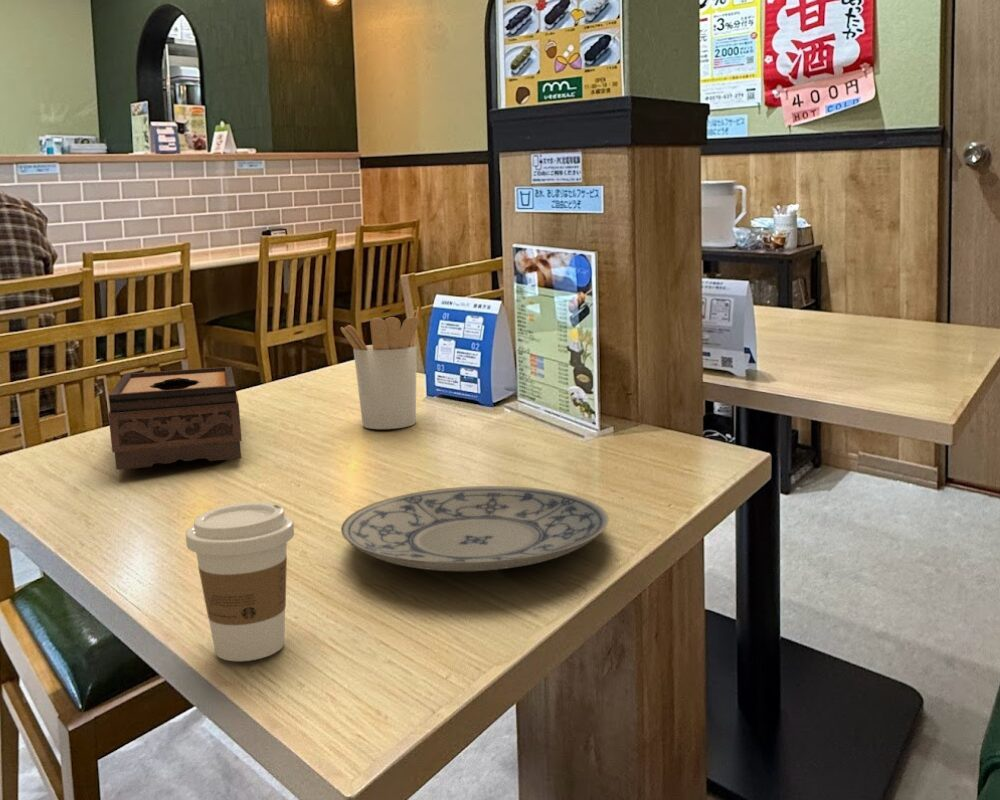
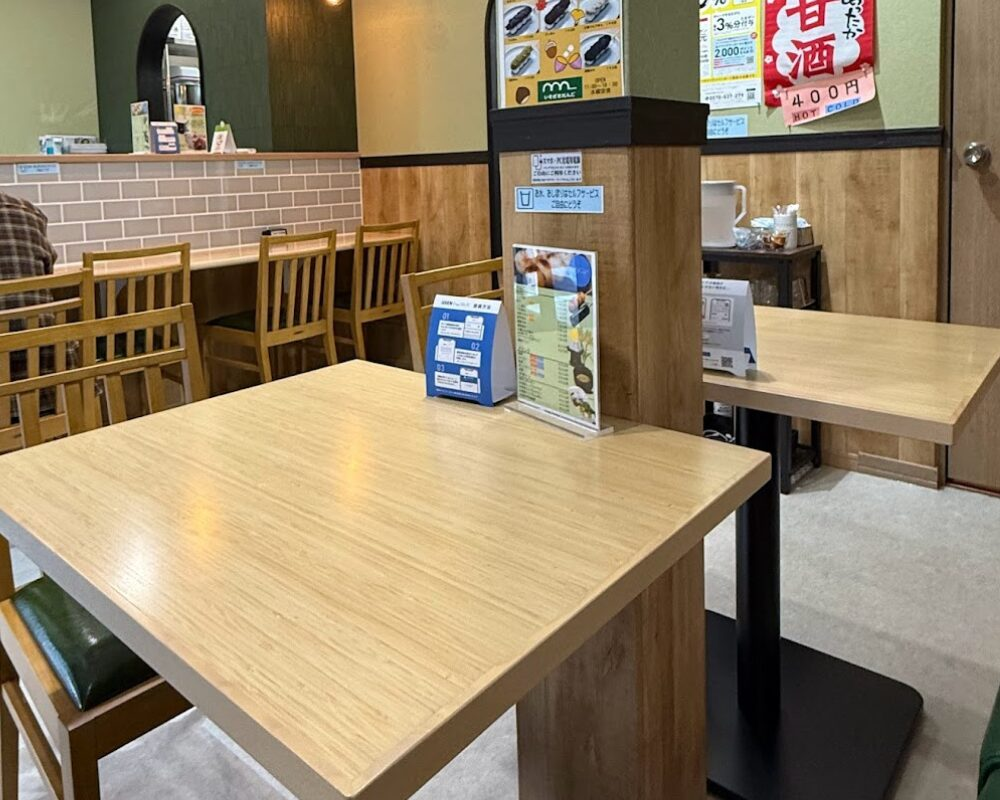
- coffee cup [185,501,295,662]
- tissue box [108,366,243,471]
- utensil holder [340,306,421,430]
- plate [340,485,610,572]
